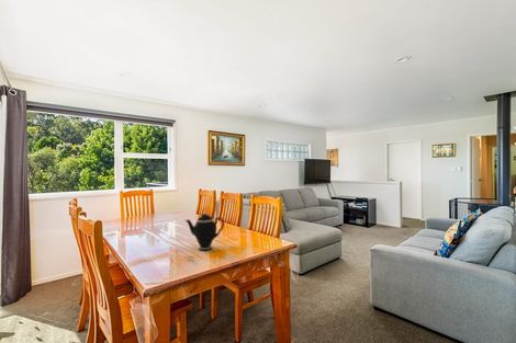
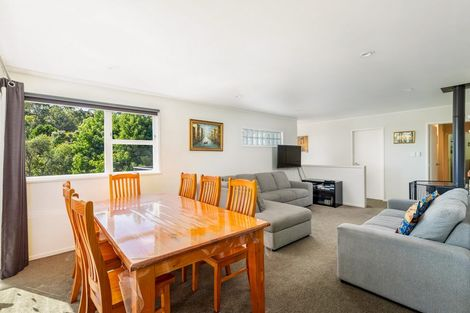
- teapot [183,210,225,252]
